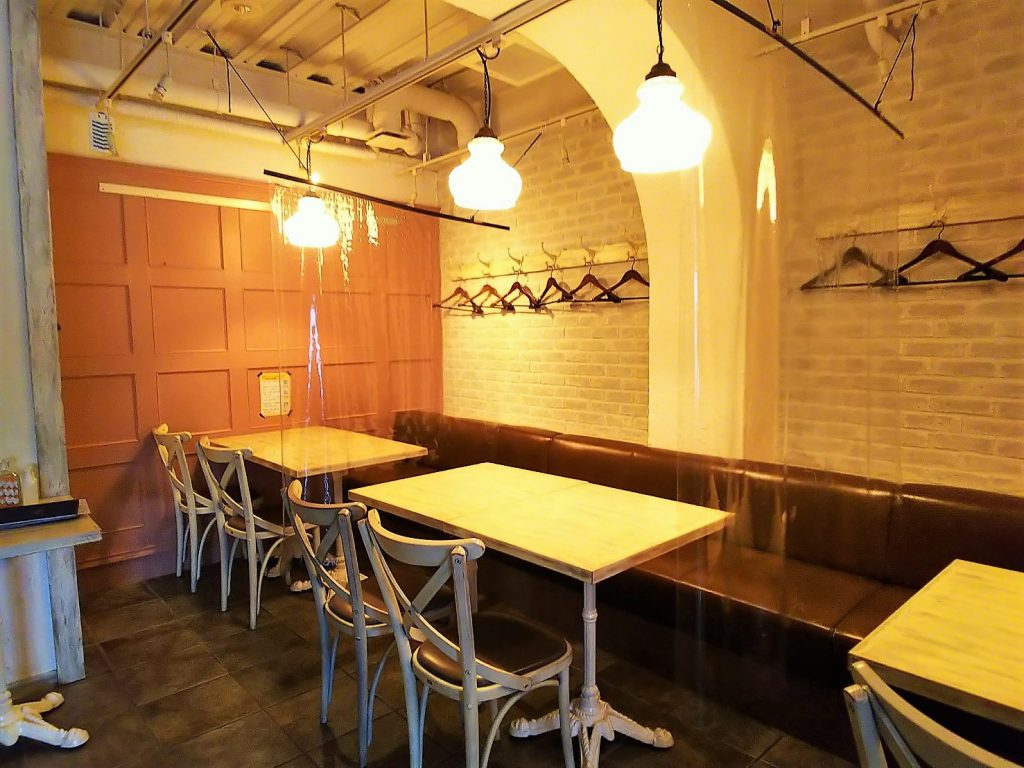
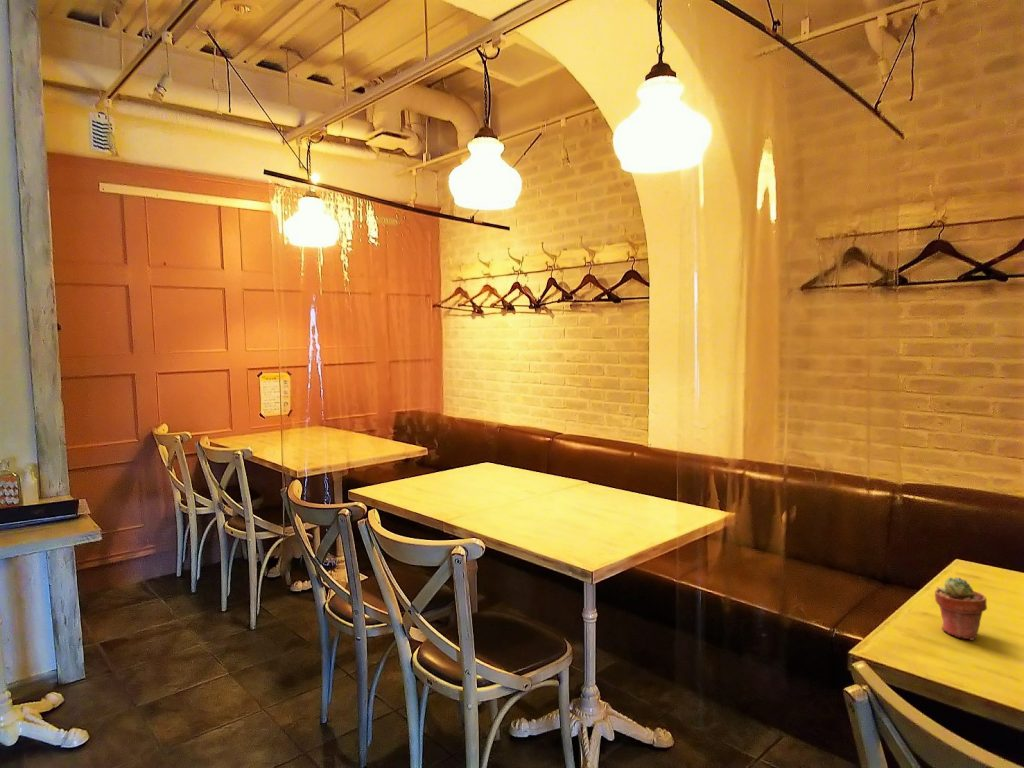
+ potted succulent [934,576,988,641]
